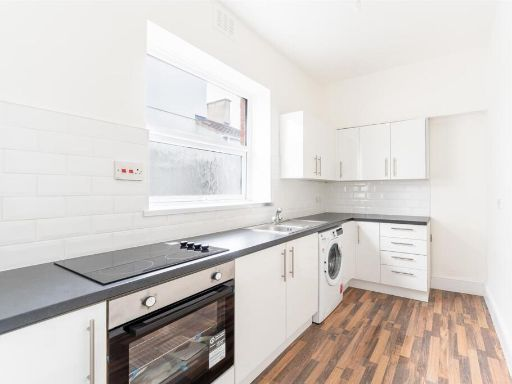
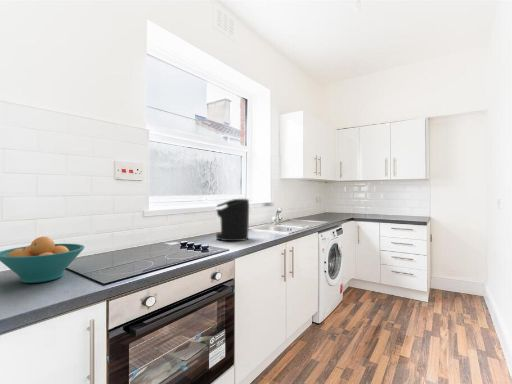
+ fruit bowl [0,236,86,284]
+ coffee maker [214,198,250,242]
